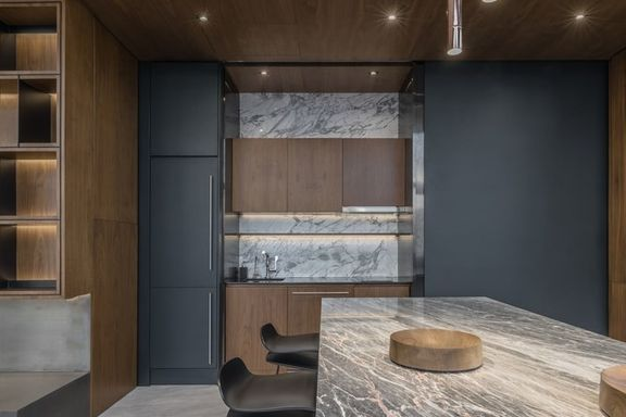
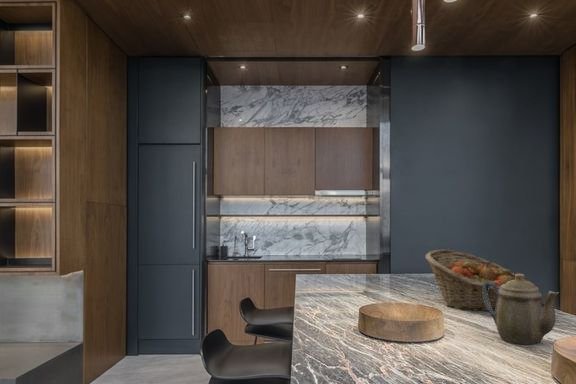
+ teapot [483,273,560,345]
+ fruit basket [425,249,516,312]
